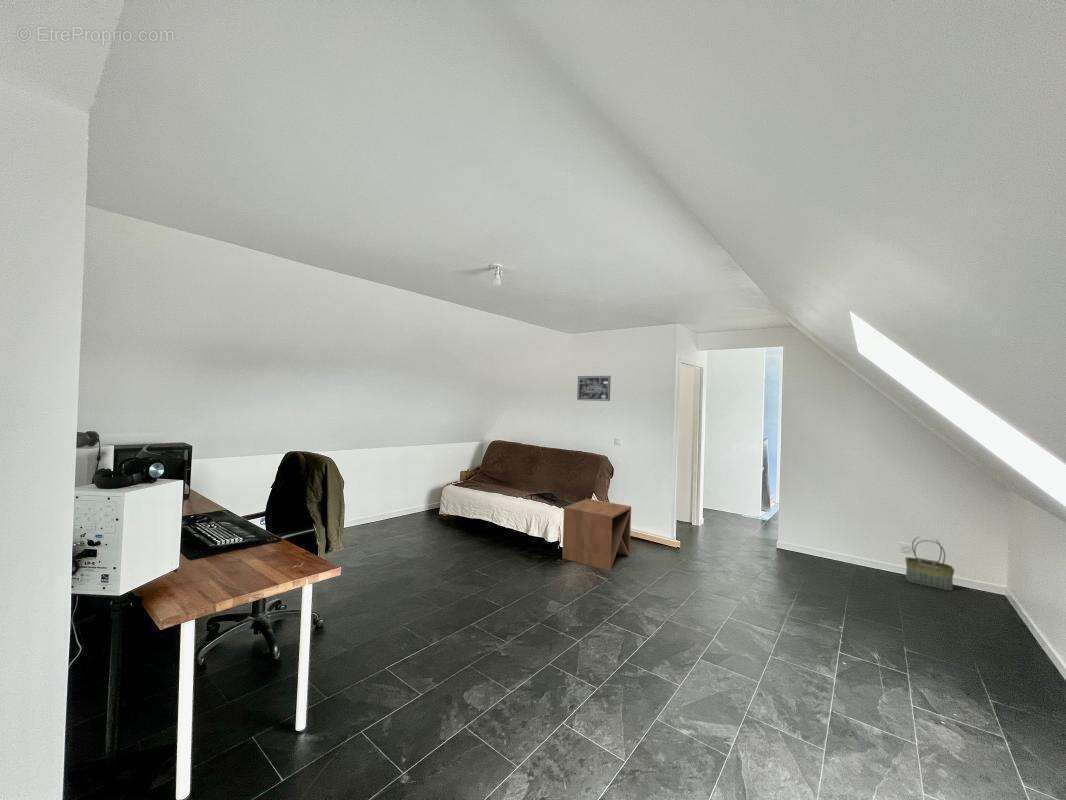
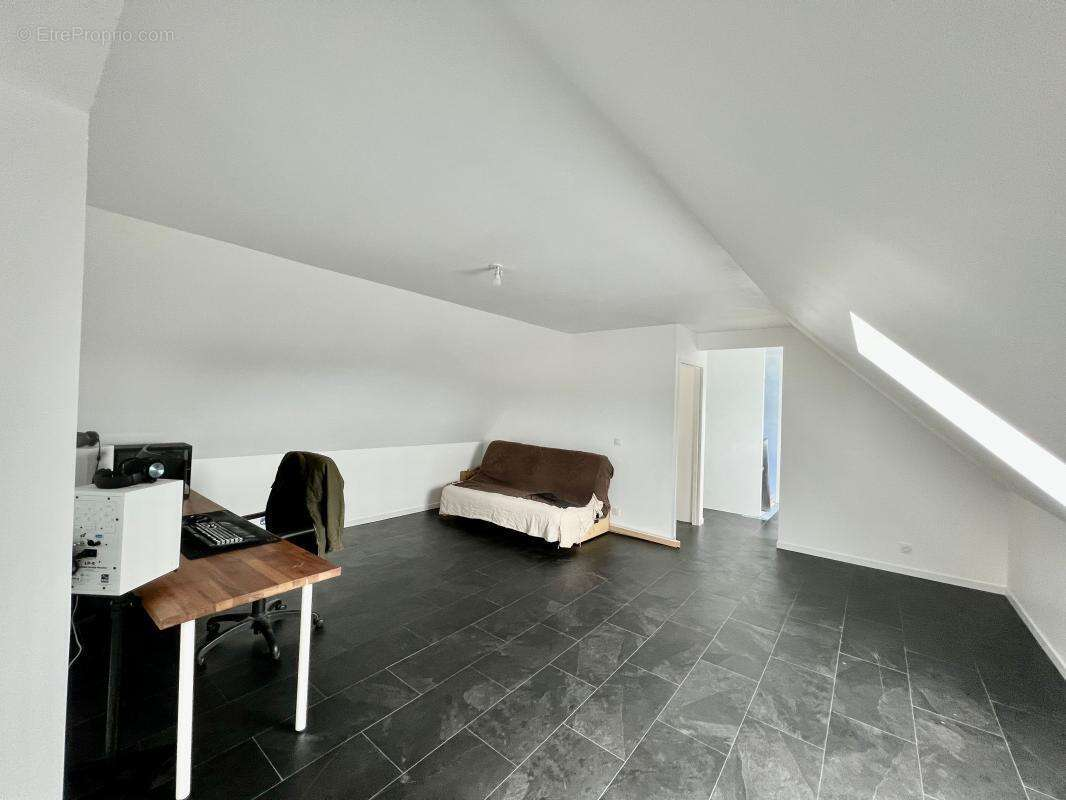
- wall art [576,375,612,402]
- basket [904,536,955,591]
- side table [561,498,632,572]
